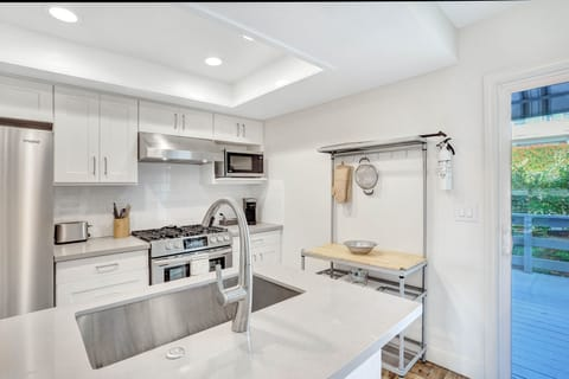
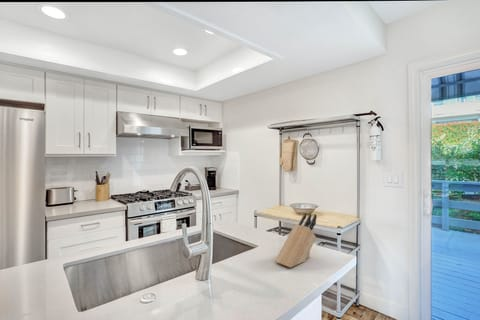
+ knife block [274,212,318,269]
